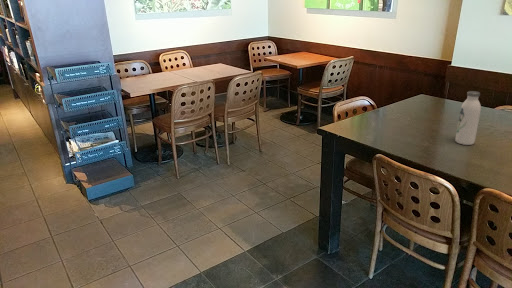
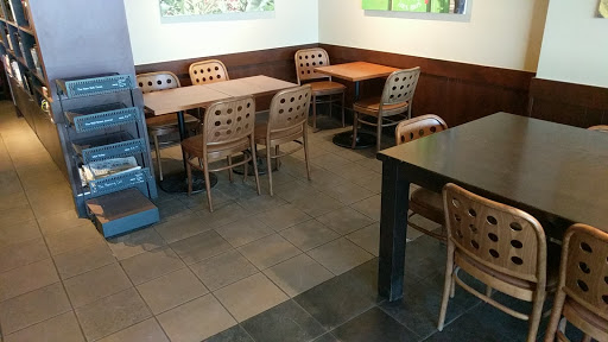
- water bottle [454,90,482,146]
